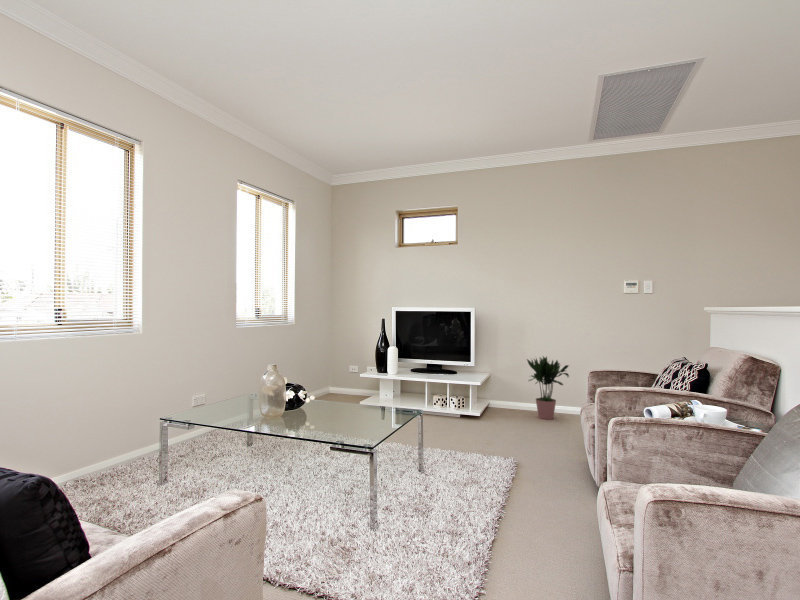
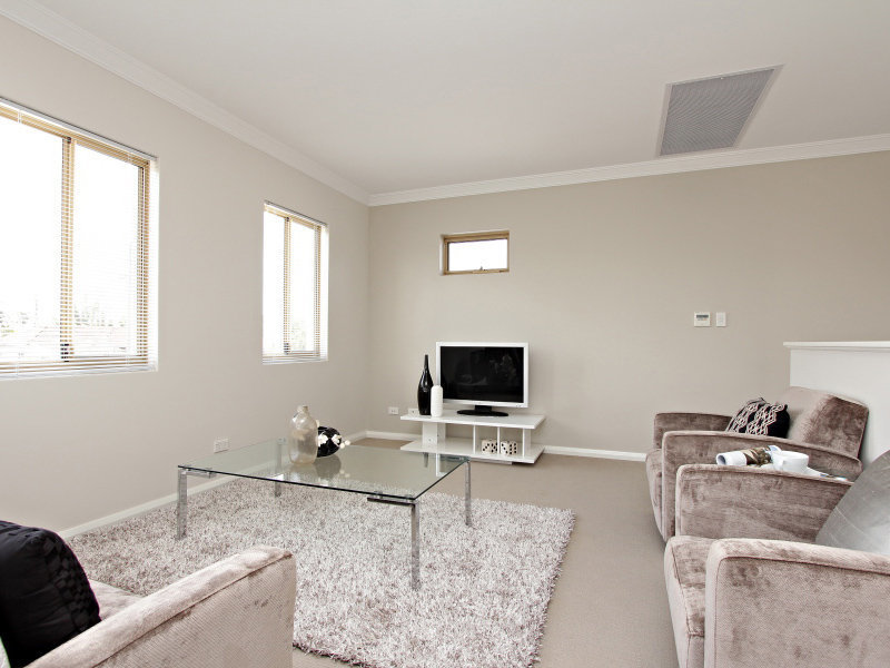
- potted plant [526,355,570,420]
